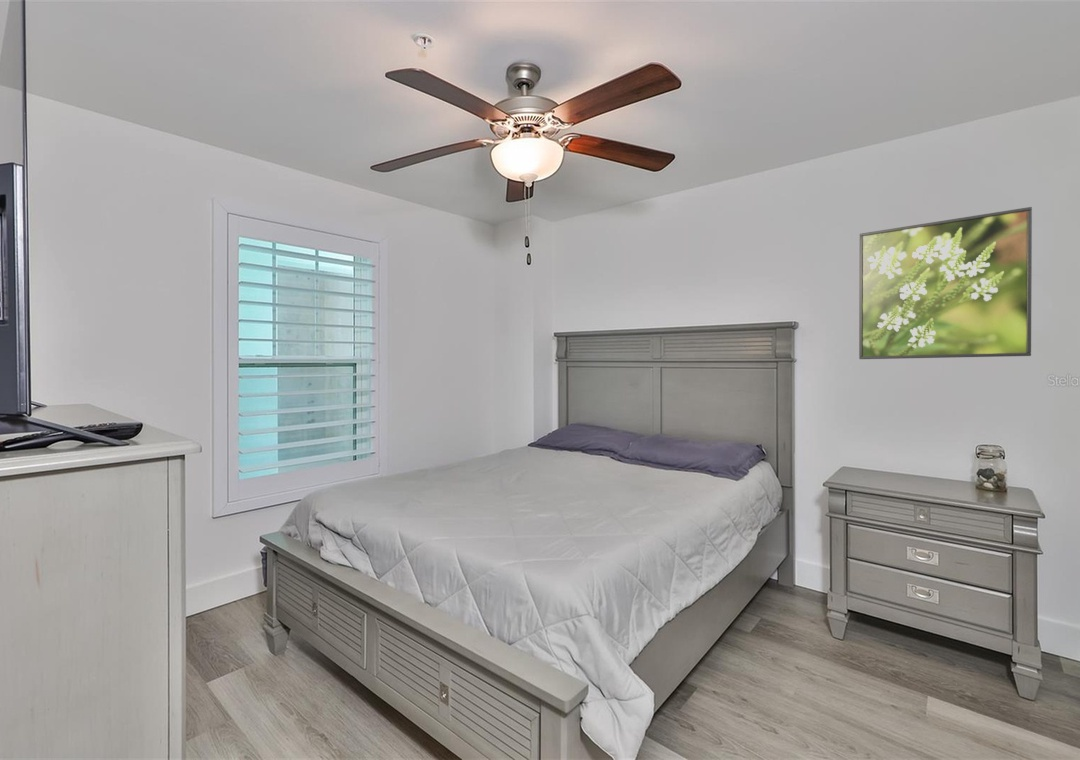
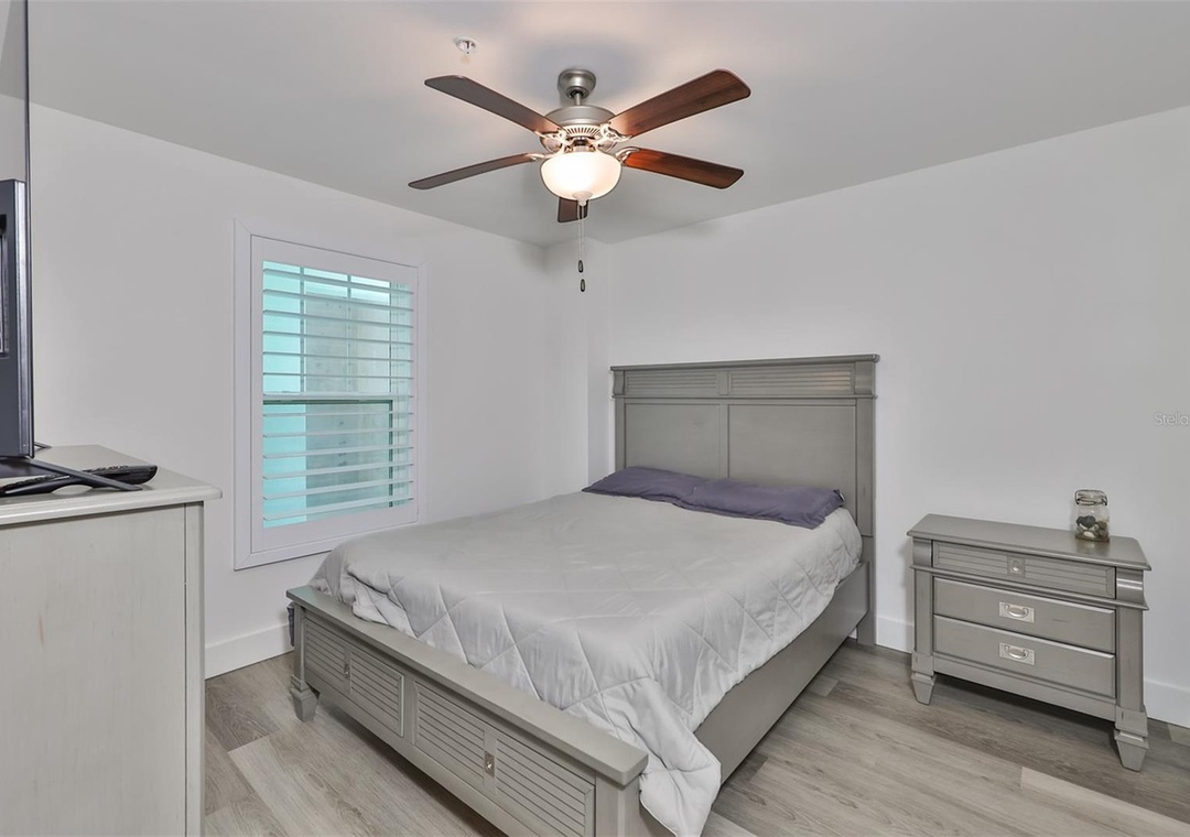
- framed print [858,206,1033,360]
